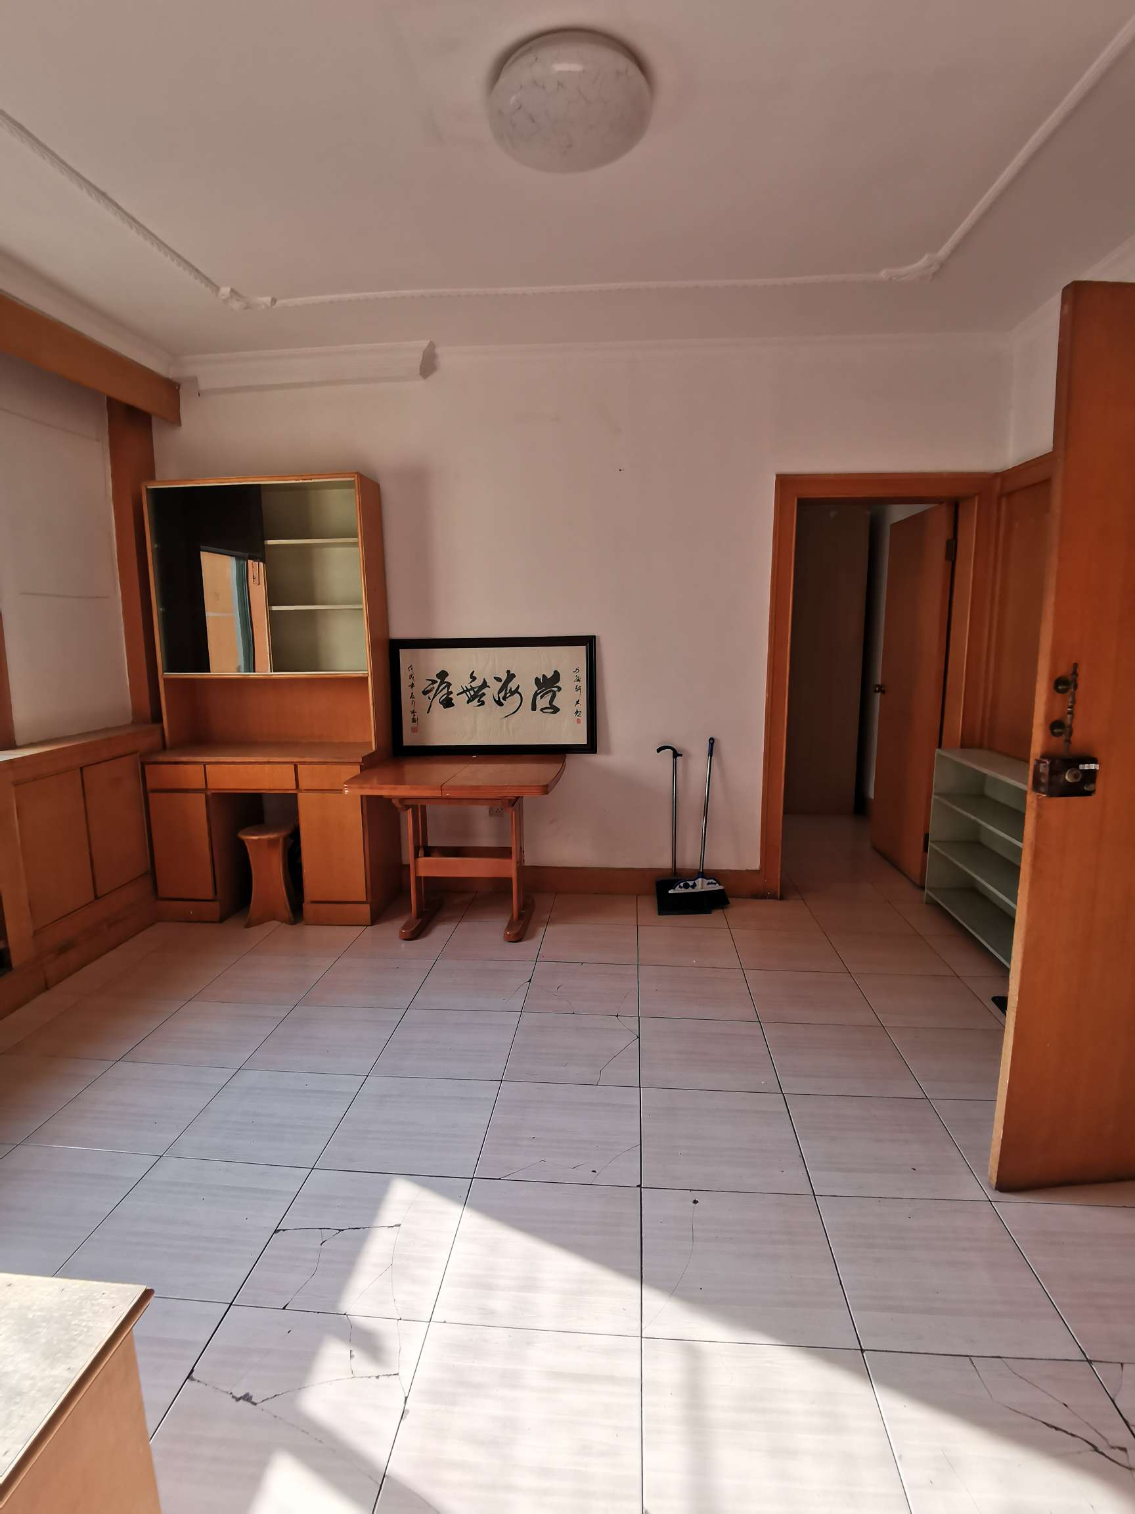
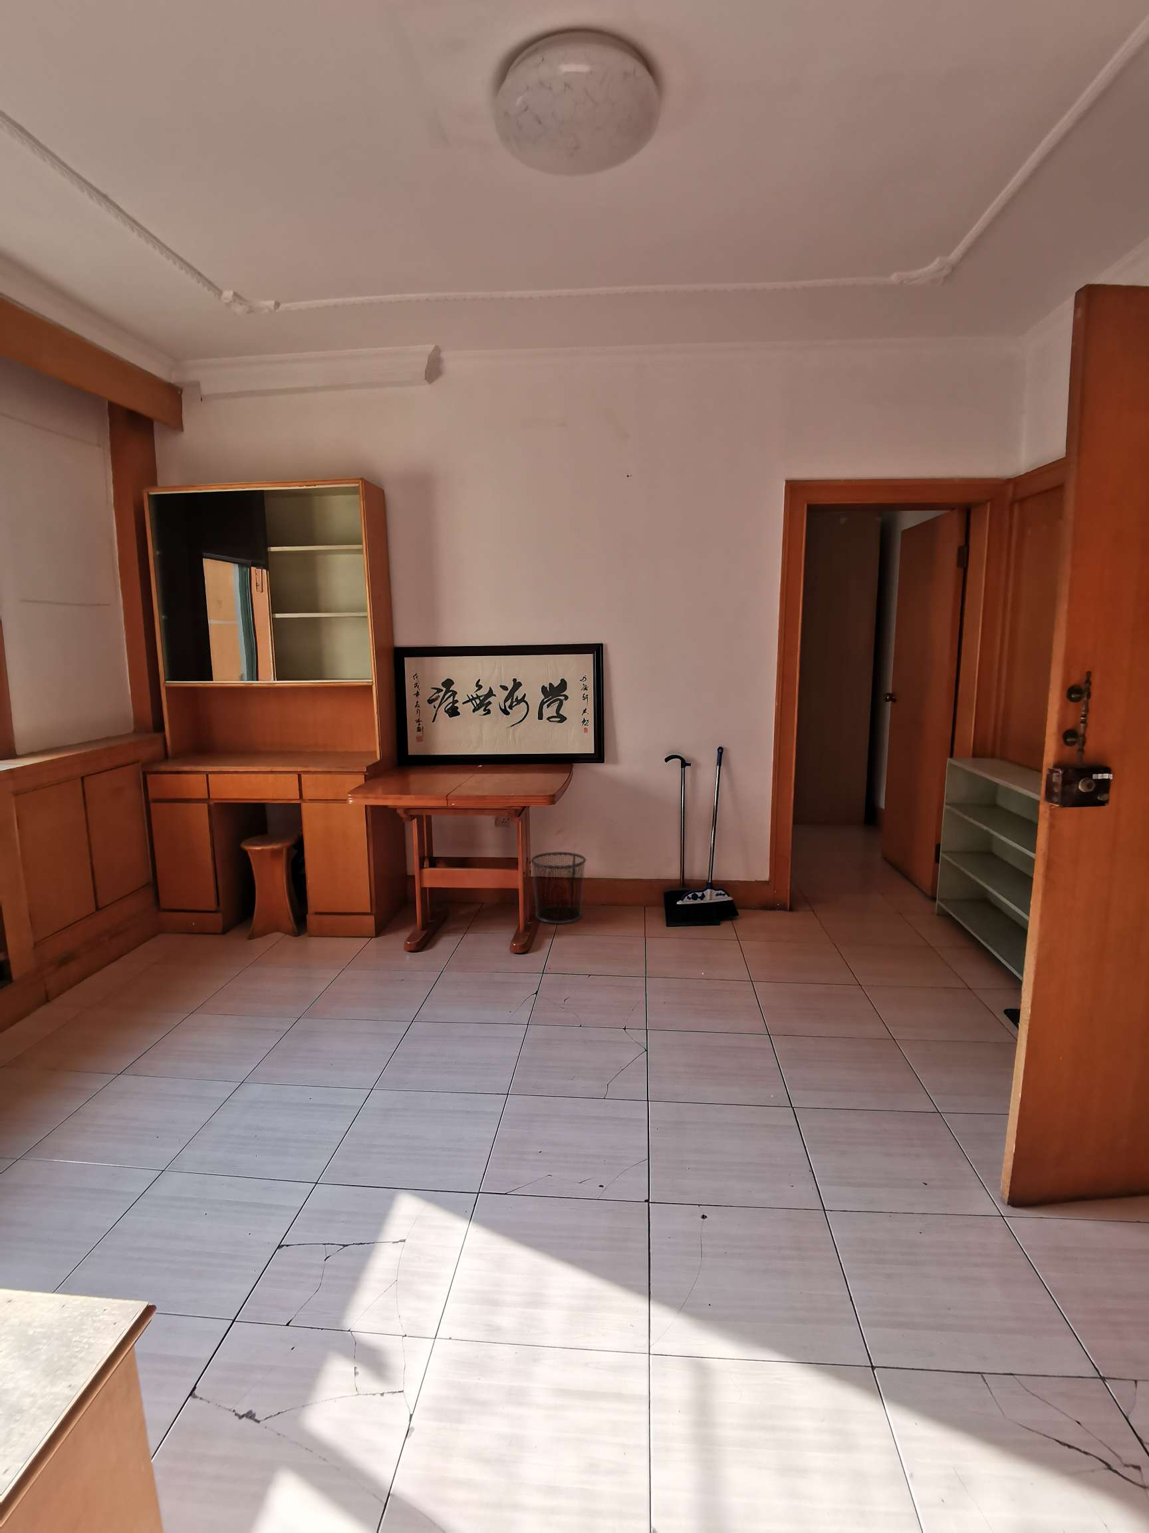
+ waste bin [530,851,587,925]
